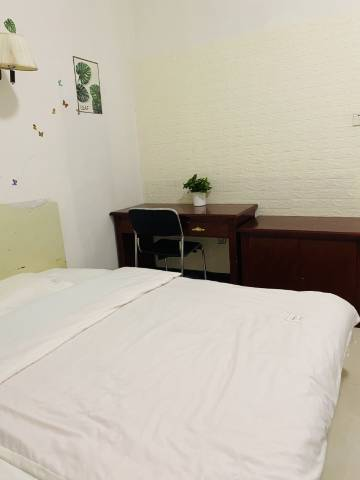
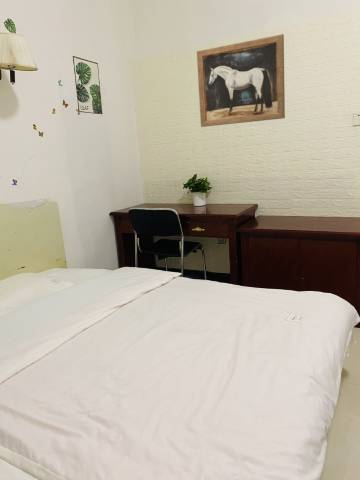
+ wall art [196,33,286,128]
